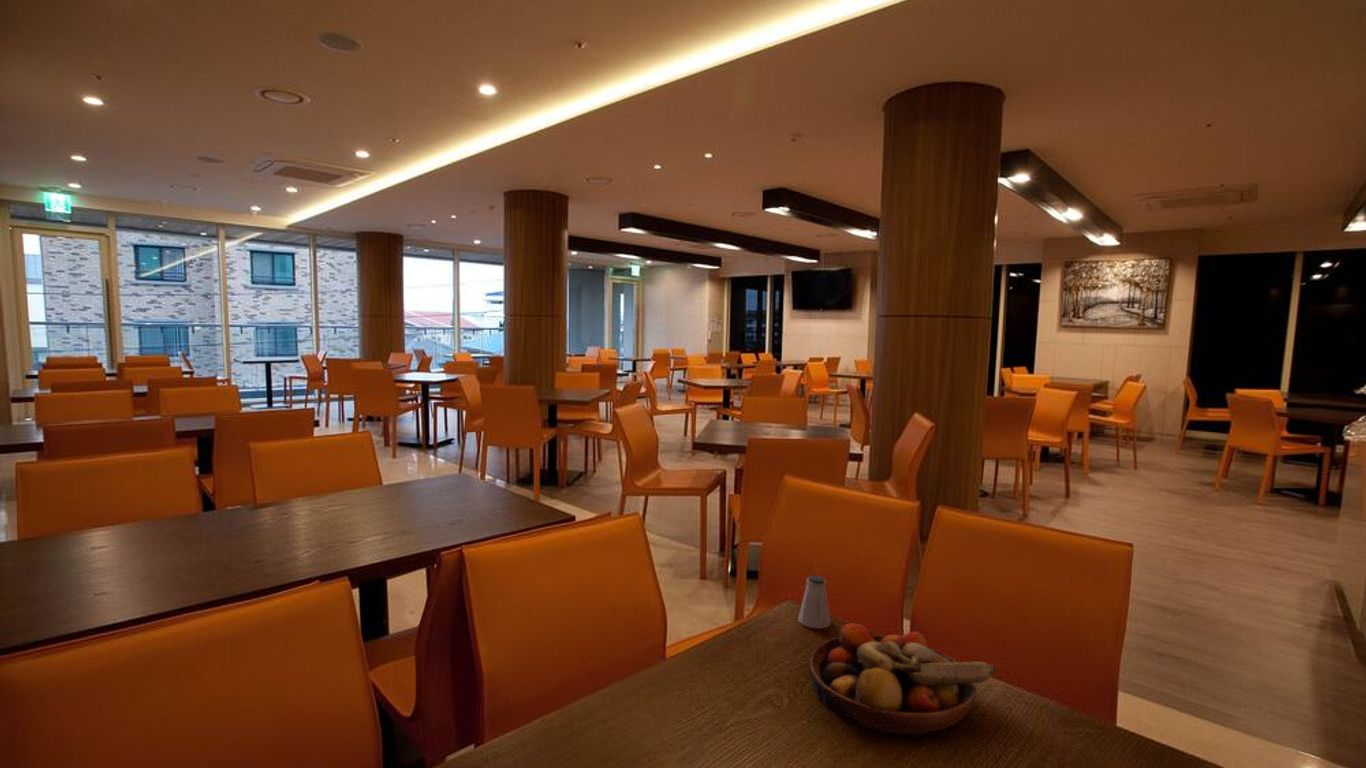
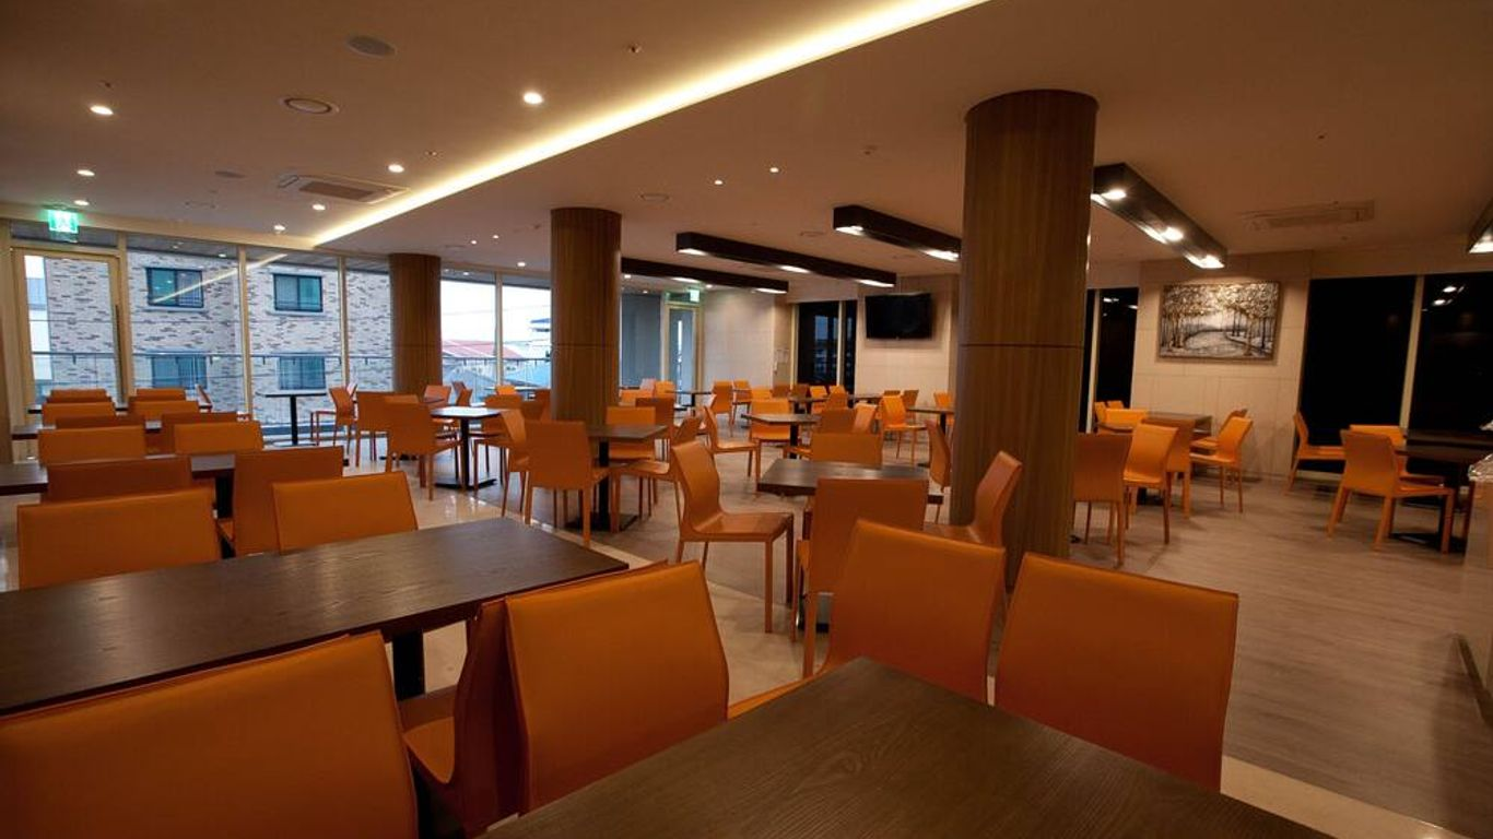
- fruit bowl [806,622,997,736]
- saltshaker [798,574,832,630]
